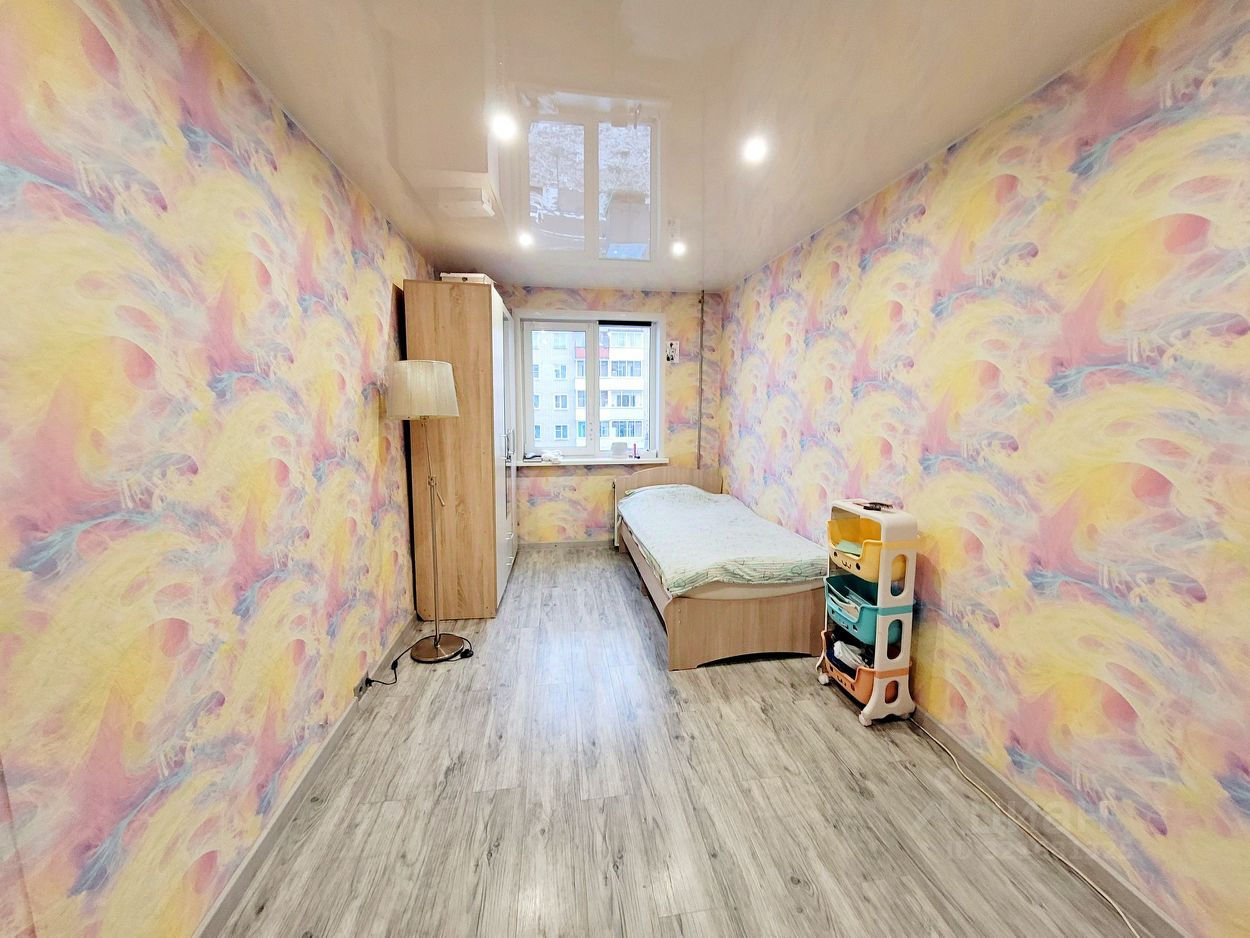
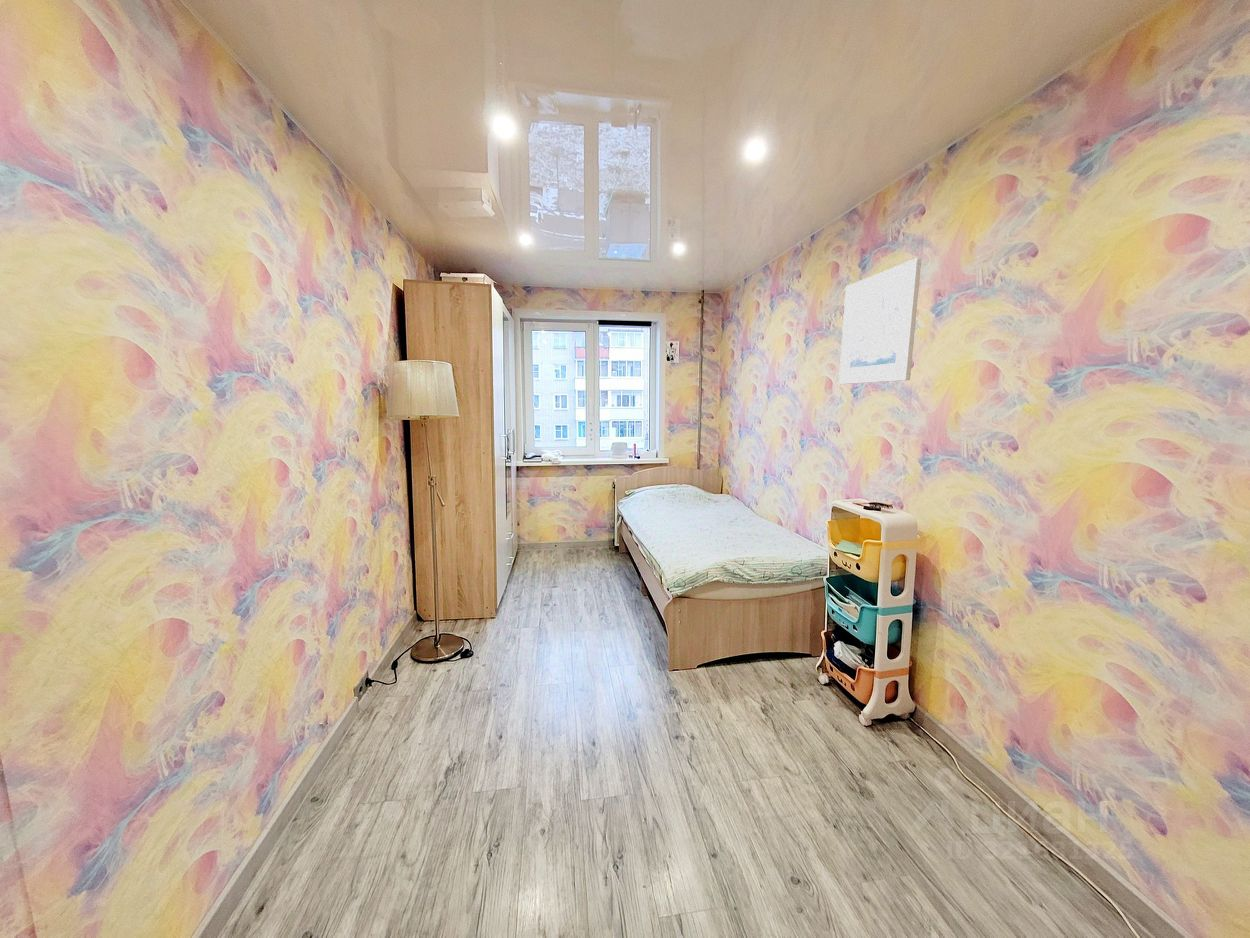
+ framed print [838,257,922,385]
